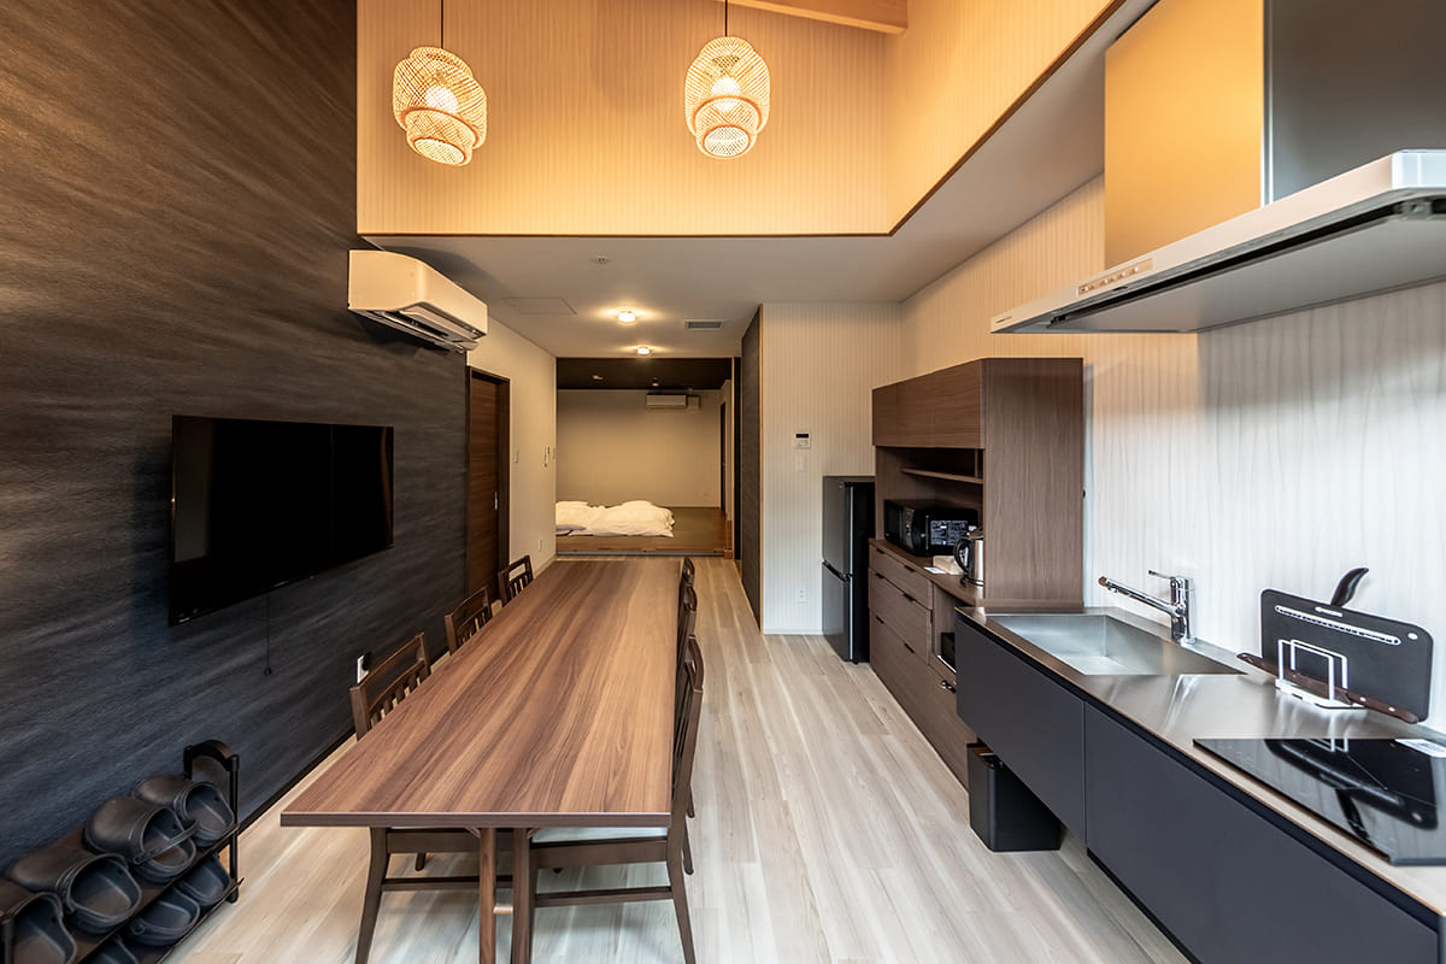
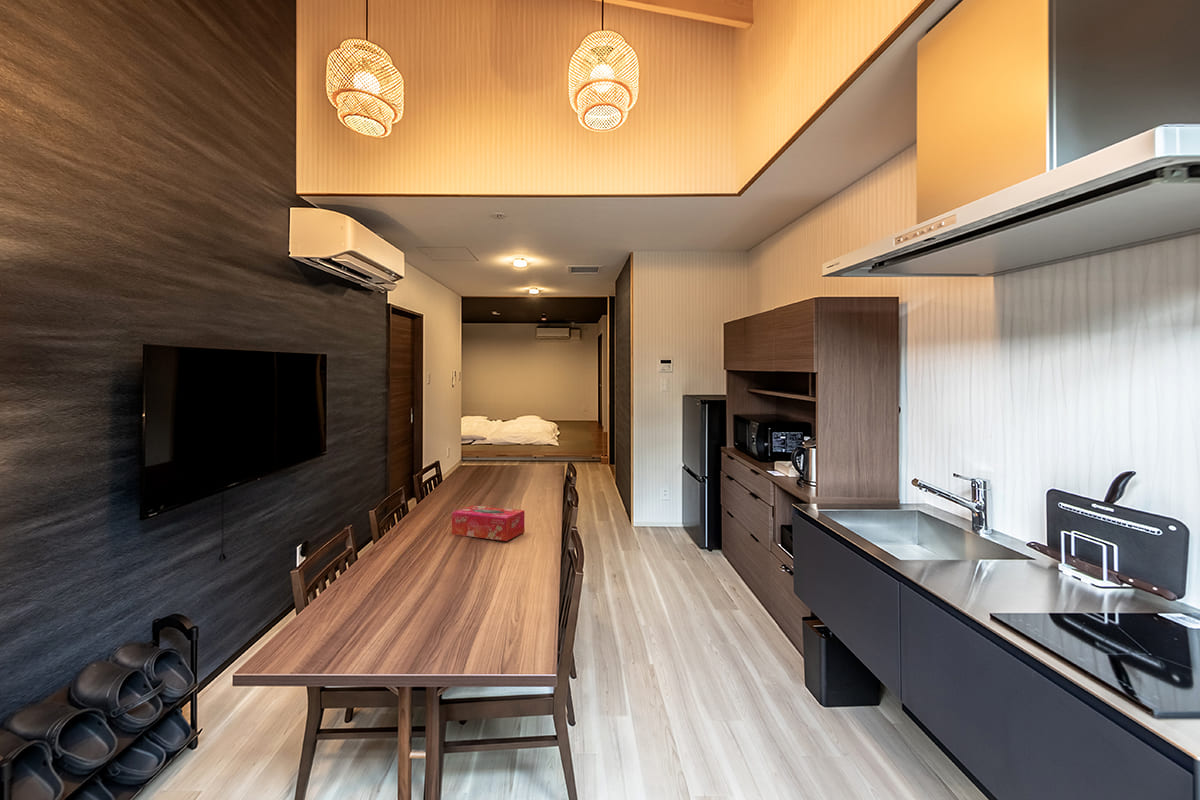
+ tissue box [451,504,525,542]
